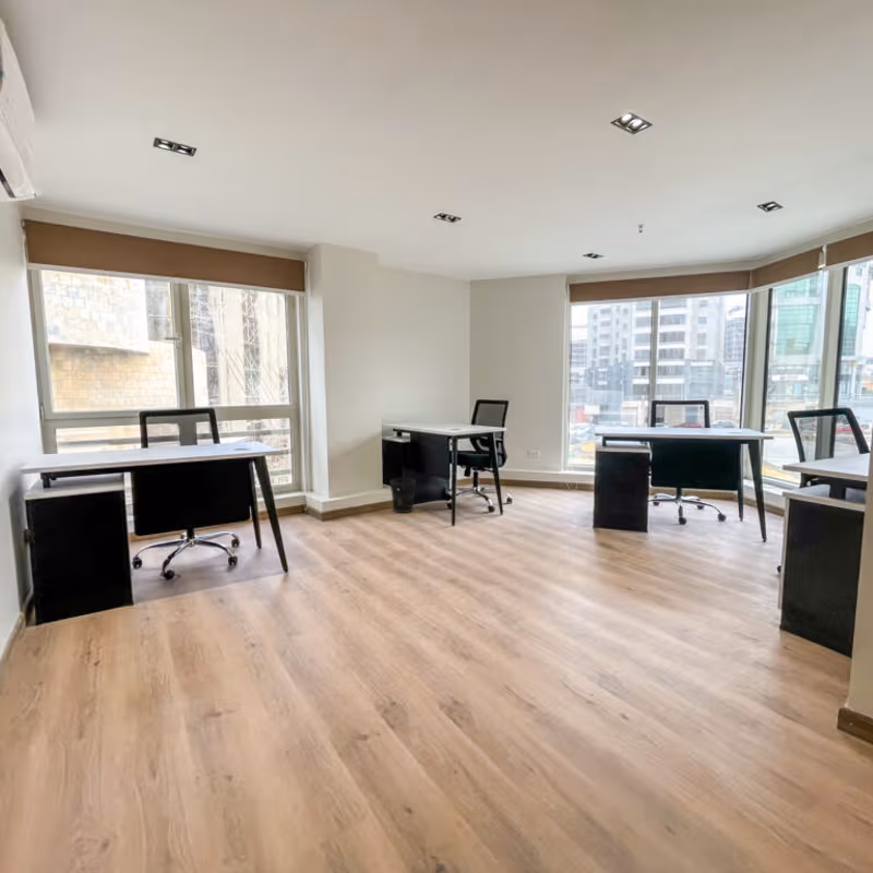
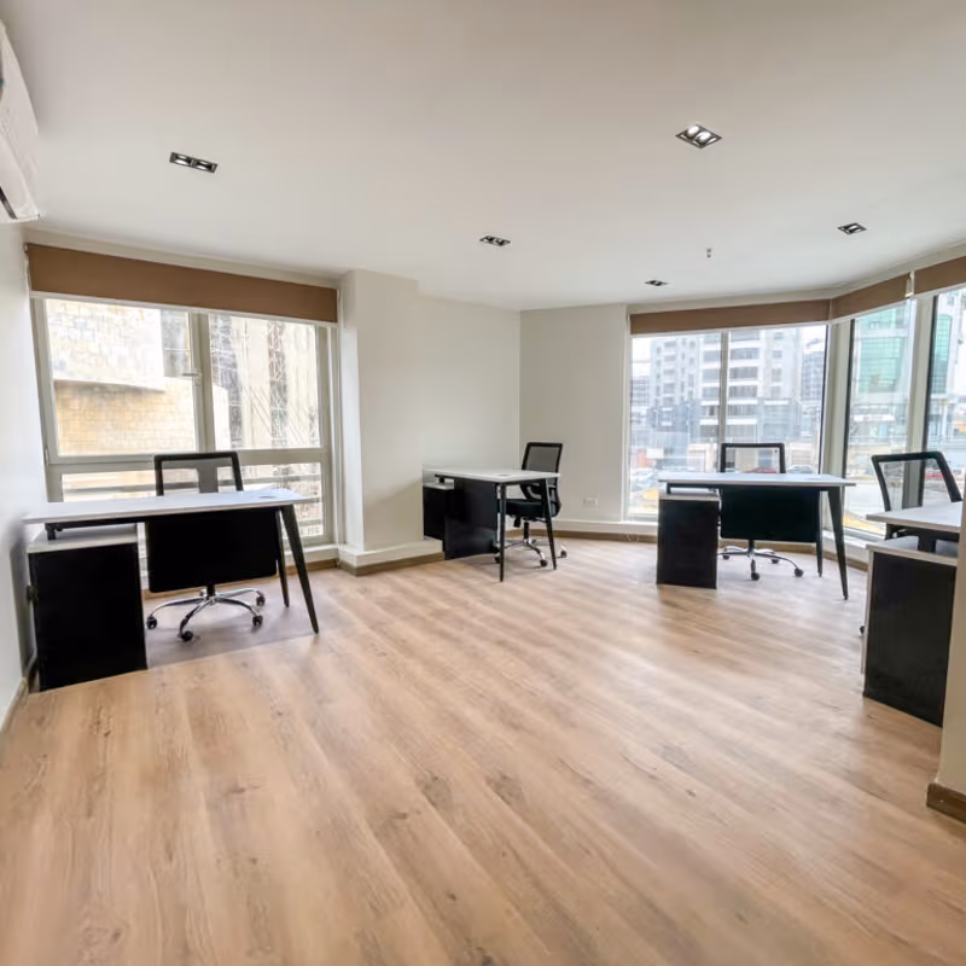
- wastebasket [388,477,417,514]
